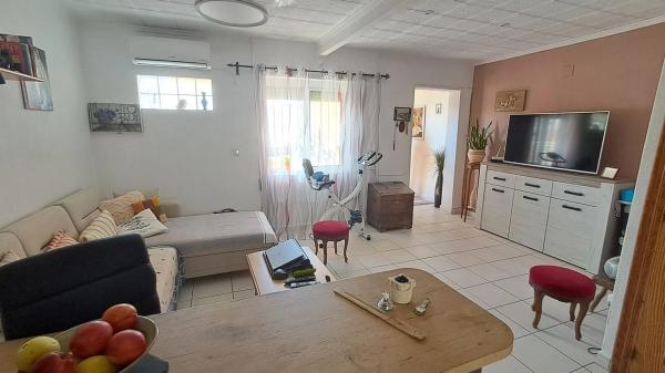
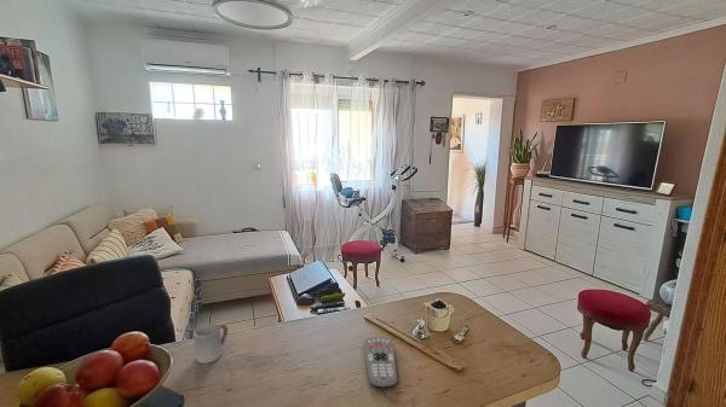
+ cup [192,322,229,365]
+ remote control [363,337,398,389]
